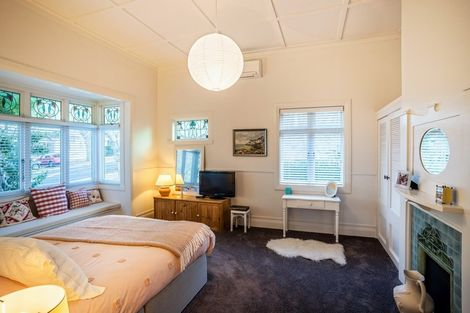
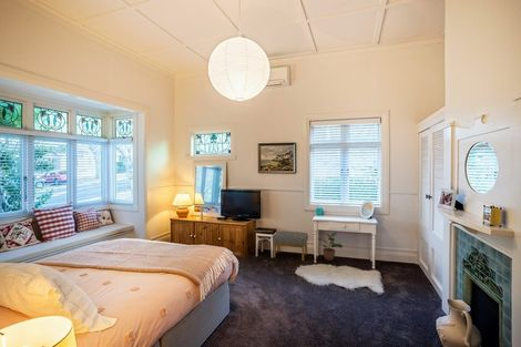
+ potted plant [317,232,344,262]
+ footstool [272,229,309,262]
